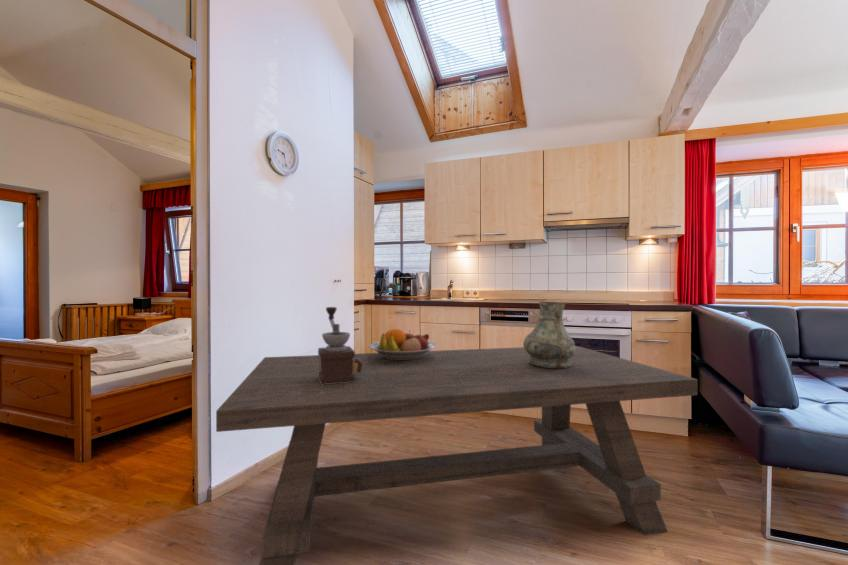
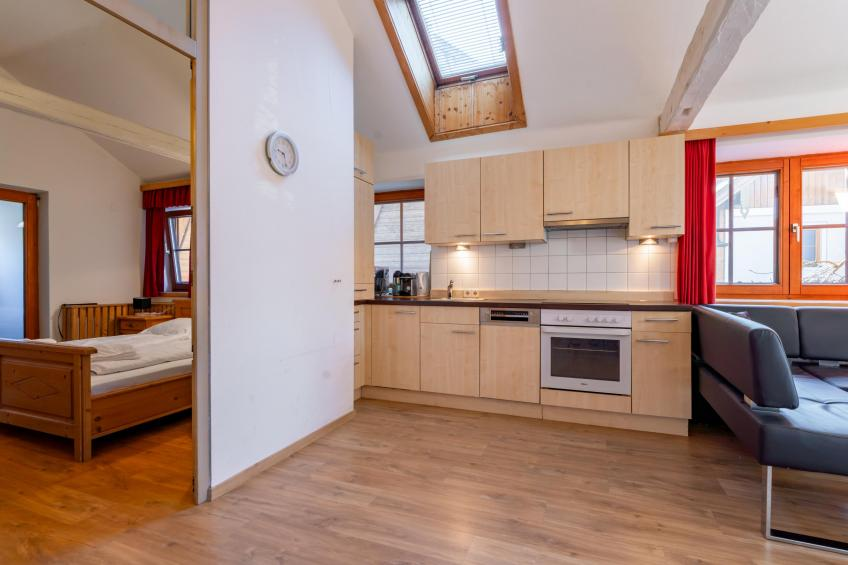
- dining table [215,345,699,565]
- coffee grinder [317,306,363,385]
- fruit bowl [368,328,437,360]
- vase [522,300,576,368]
